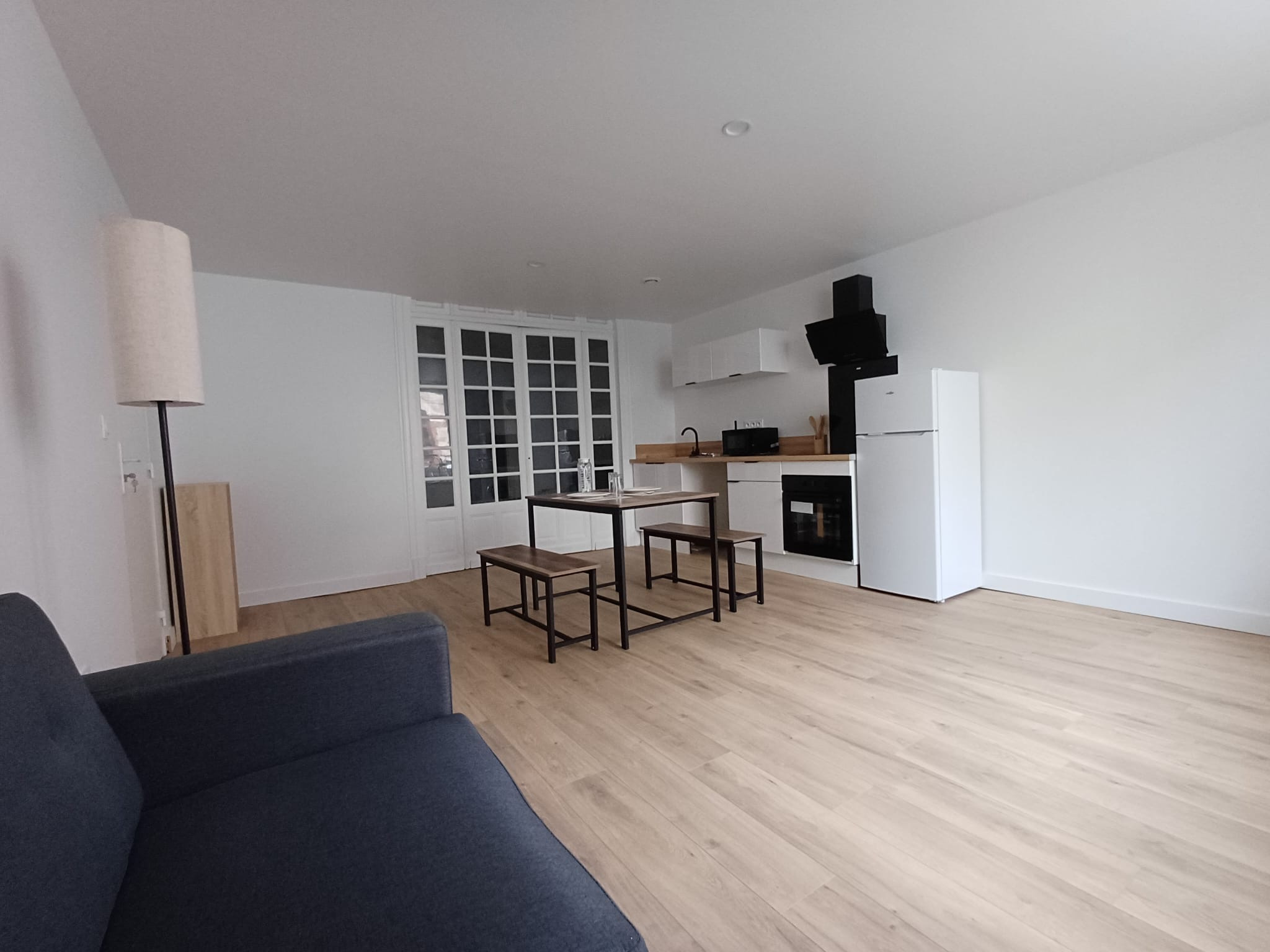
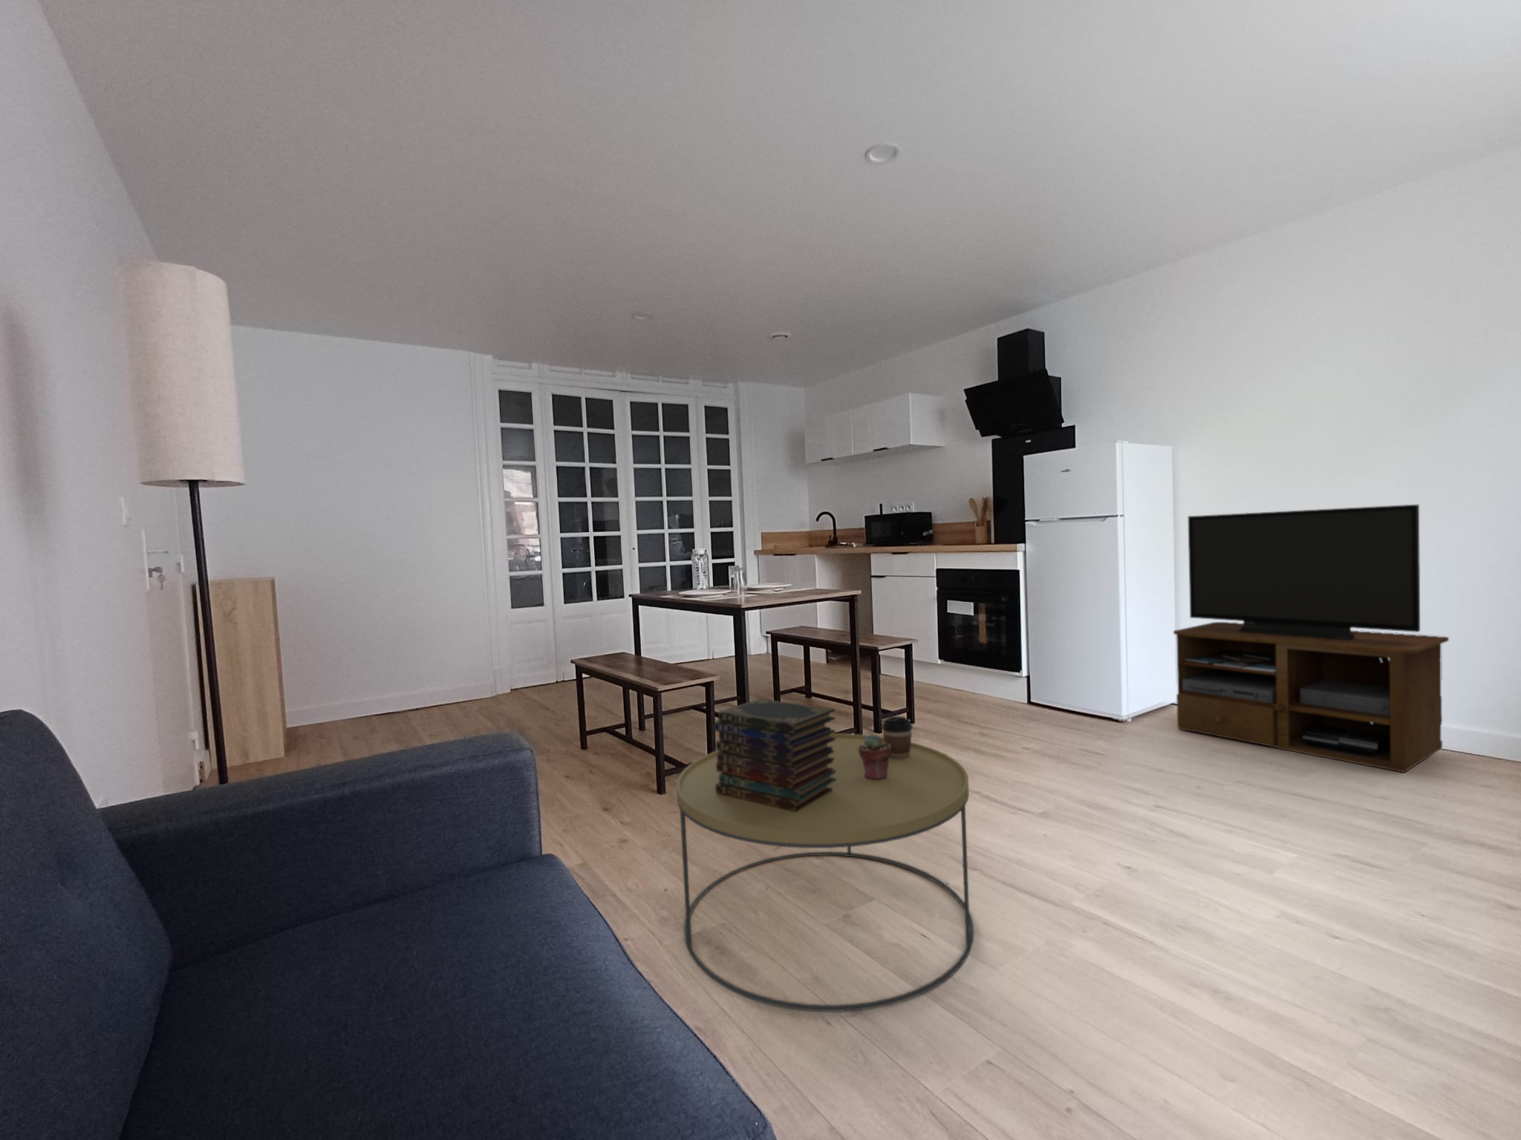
+ tv stand [1172,504,1449,774]
+ potted succulent [859,733,891,780]
+ coffee cup [880,715,914,759]
+ coffee table [675,733,975,1012]
+ book stack [714,698,836,812]
